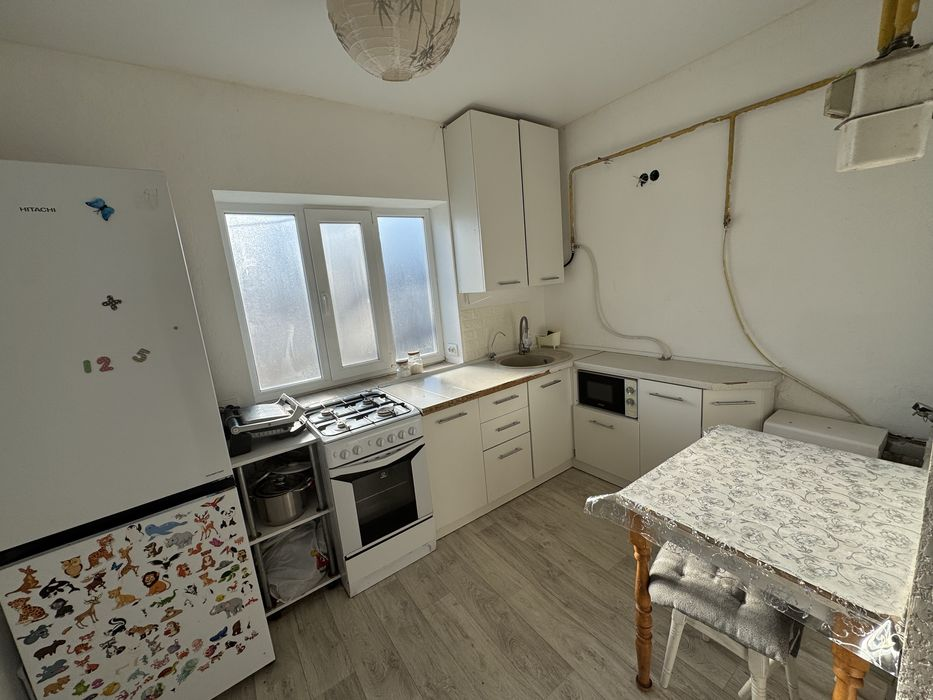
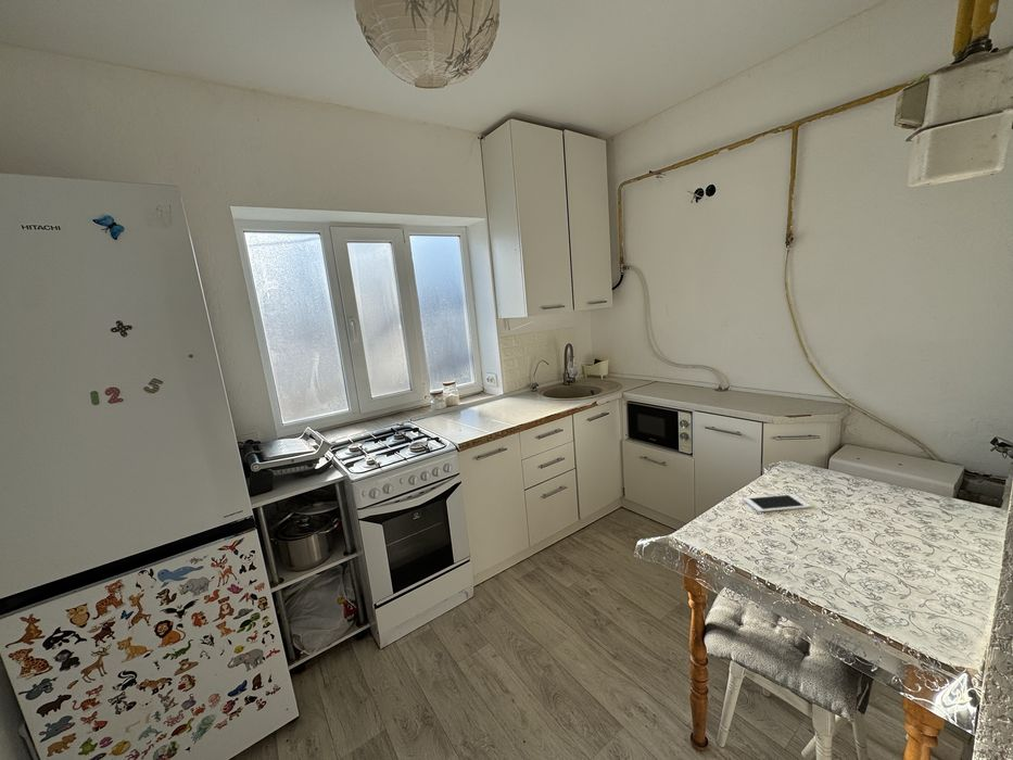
+ cell phone [743,493,812,512]
